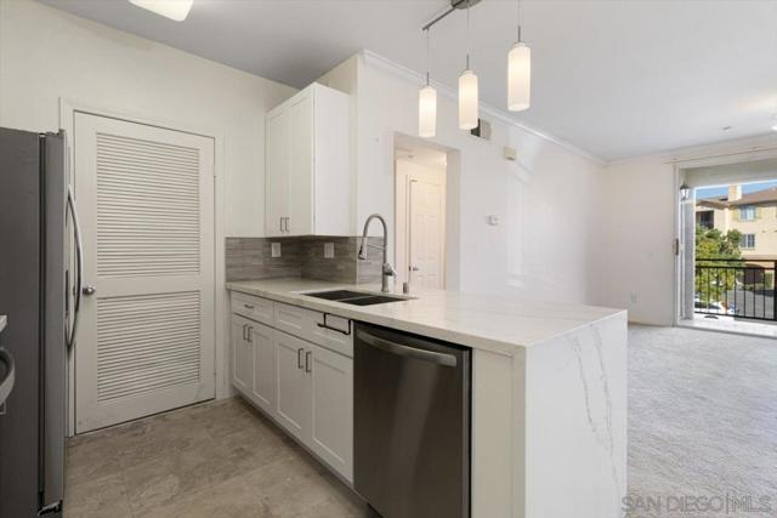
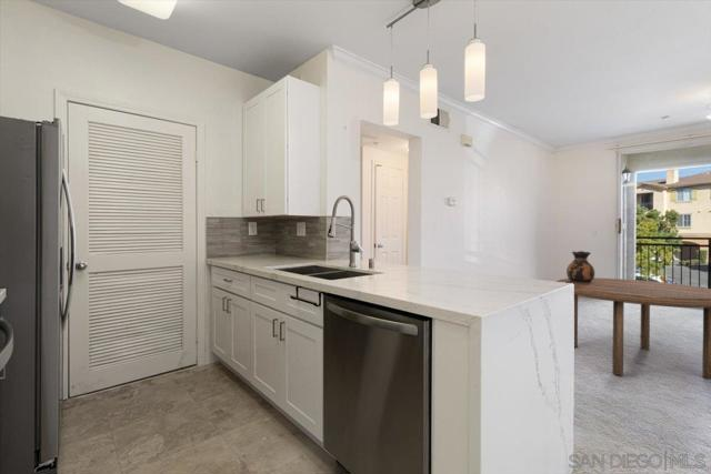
+ ceramic jug [565,250,595,283]
+ dining table [555,276,711,381]
